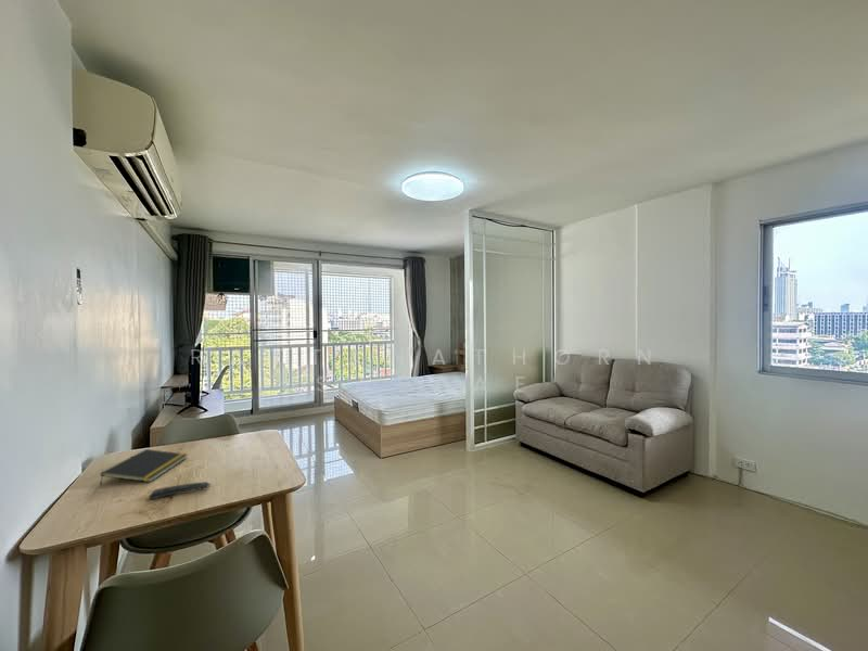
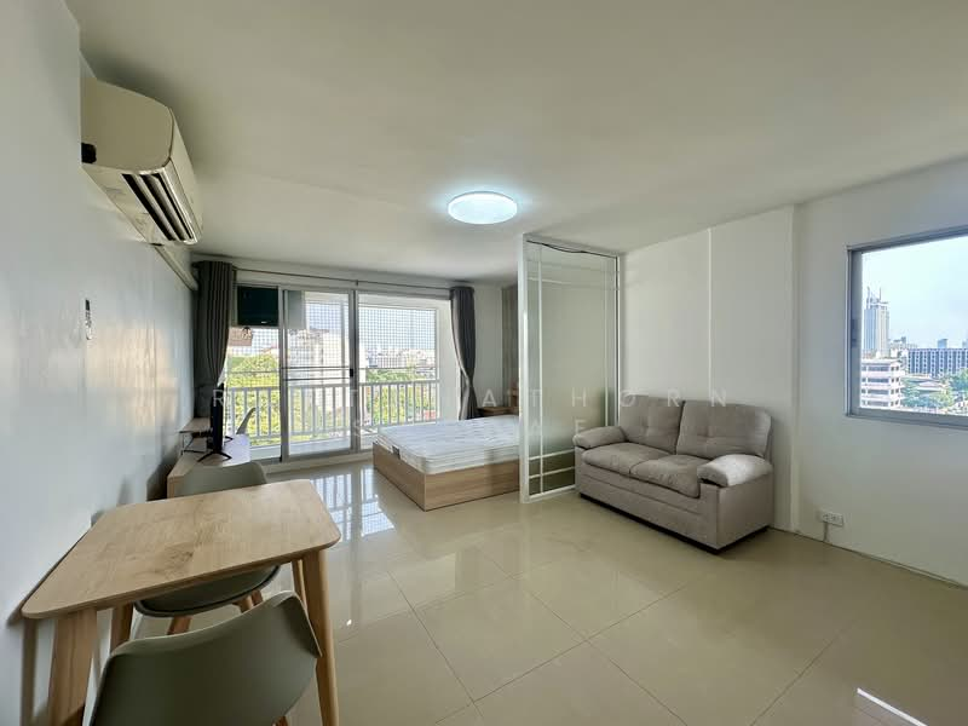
- remote control [149,481,212,500]
- notepad [99,448,188,487]
